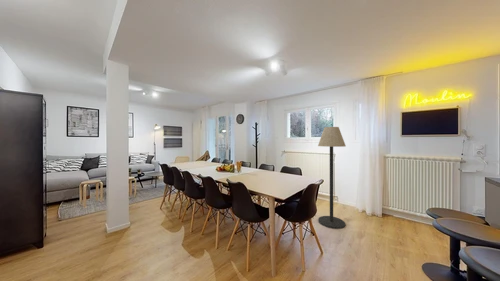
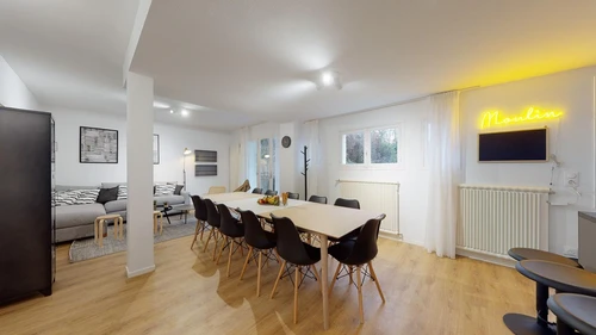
- floor lamp [317,126,347,229]
